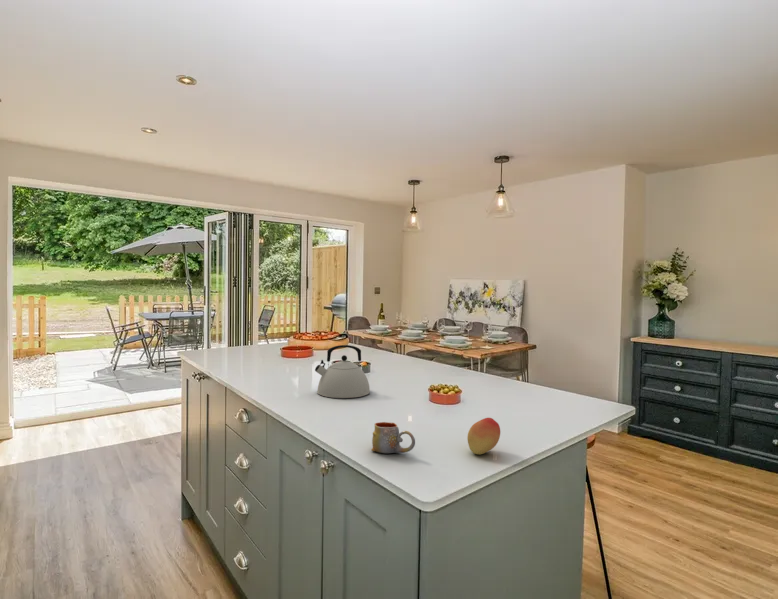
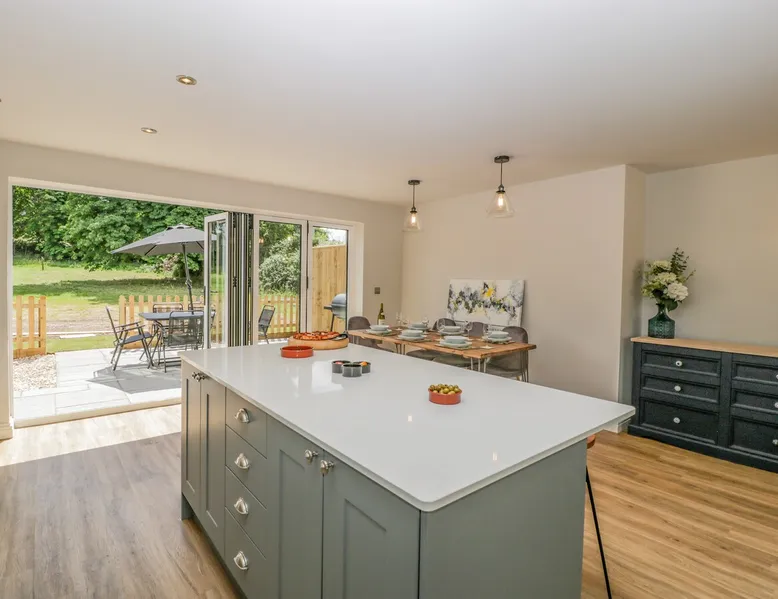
- mug [370,421,416,454]
- kettle [314,344,371,399]
- fruit [466,417,501,455]
